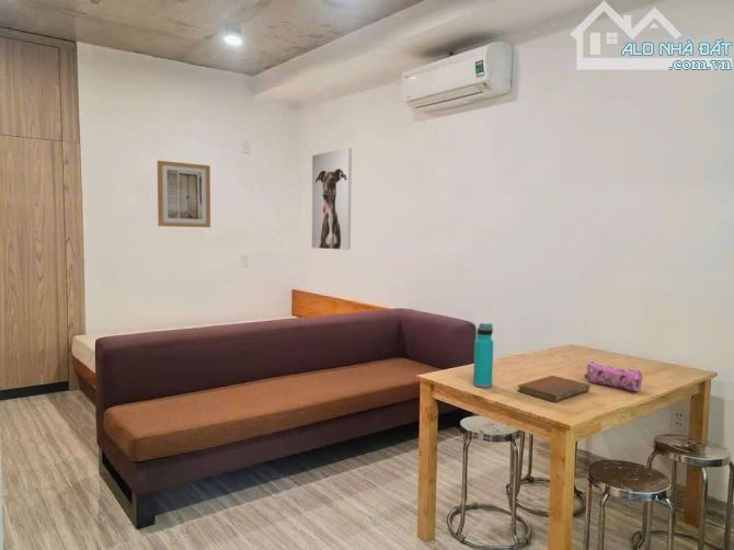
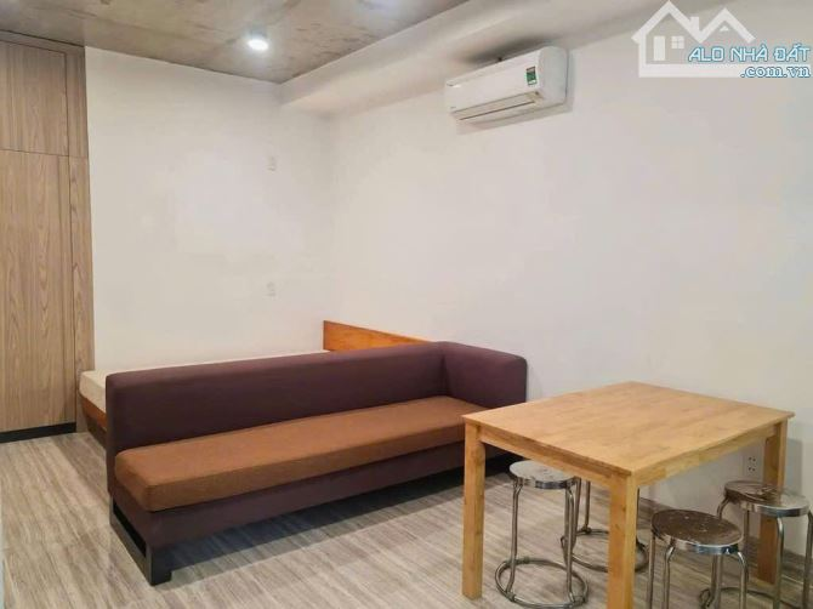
- pencil case [584,360,643,392]
- wall art [157,160,211,229]
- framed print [311,147,353,251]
- water bottle [472,322,494,389]
- notebook [516,375,592,403]
